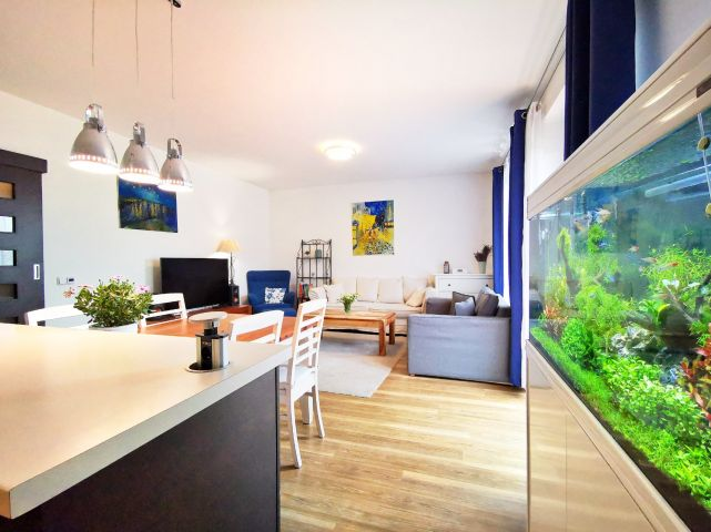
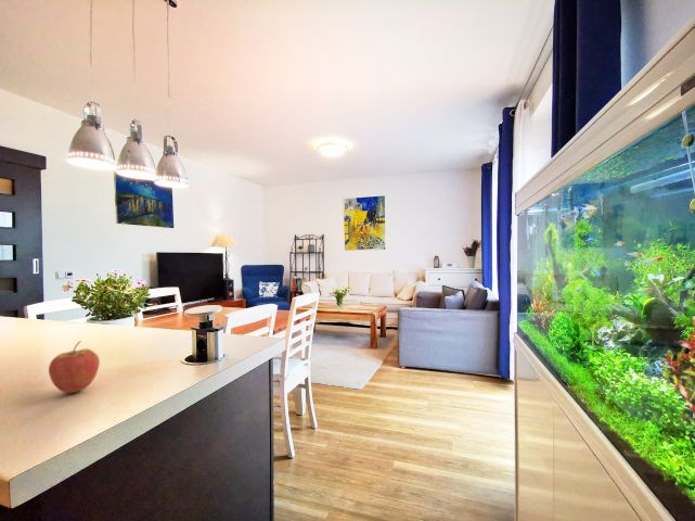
+ fruit [48,340,101,394]
